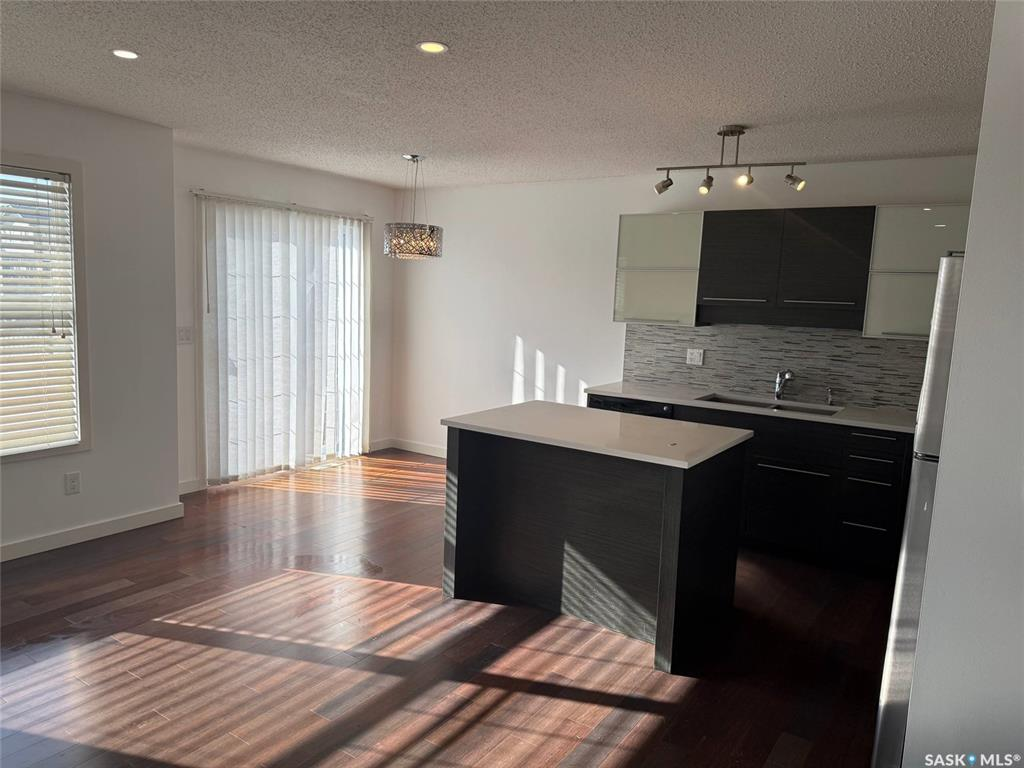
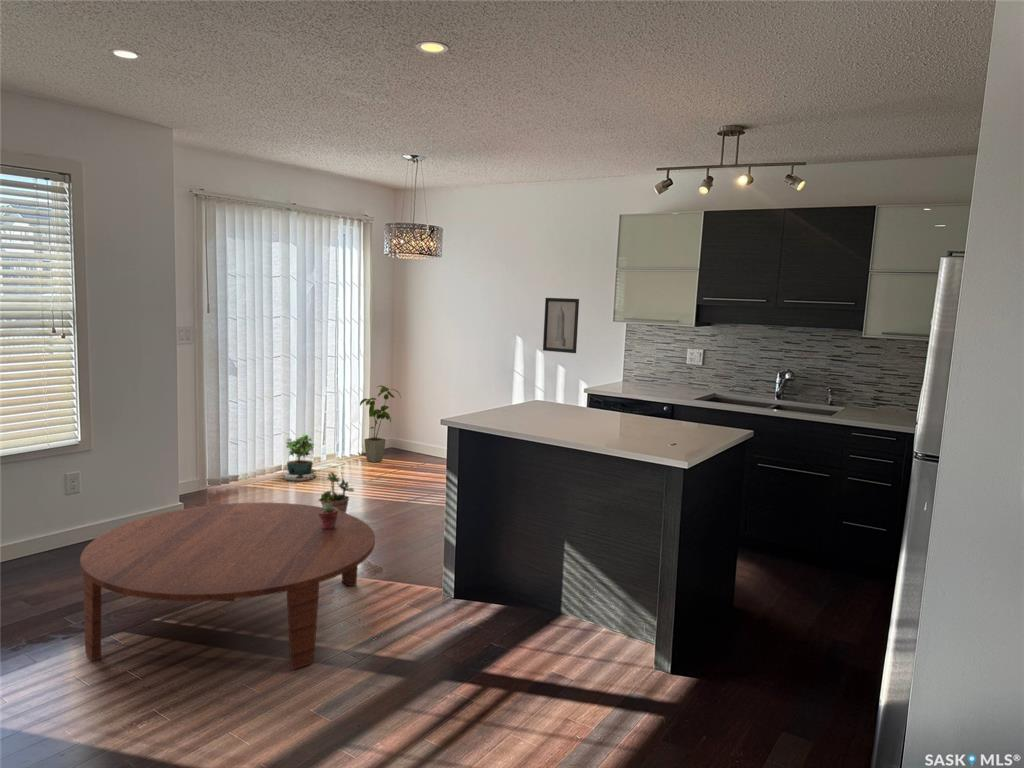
+ house plant [359,385,402,463]
+ potted plant [281,432,318,484]
+ coffee table [79,502,376,671]
+ potted plant [317,467,355,513]
+ wall art [542,297,580,354]
+ potted succulent [318,504,338,529]
